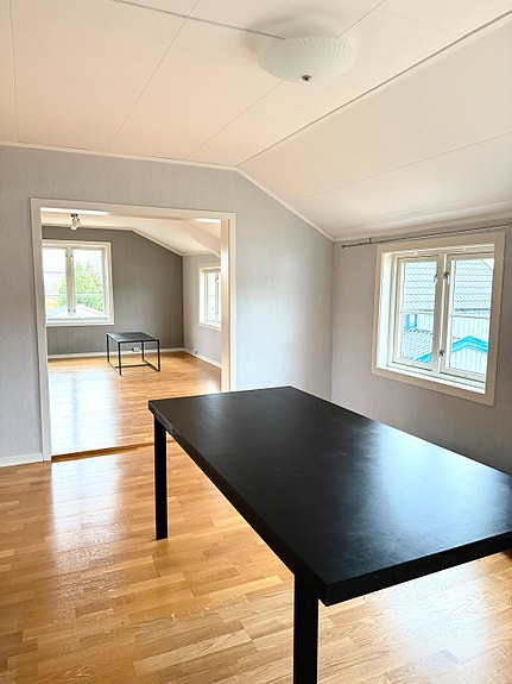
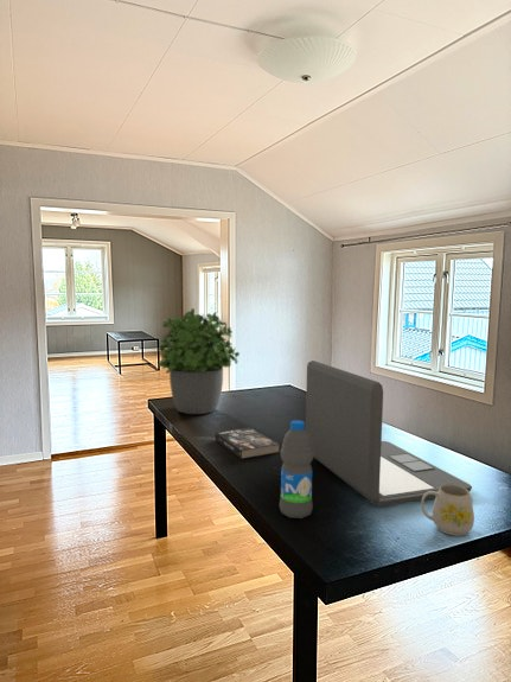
+ mug [420,485,475,537]
+ book [213,426,281,460]
+ potted plant [155,307,241,415]
+ water bottle [279,419,314,520]
+ laptop [305,359,473,508]
